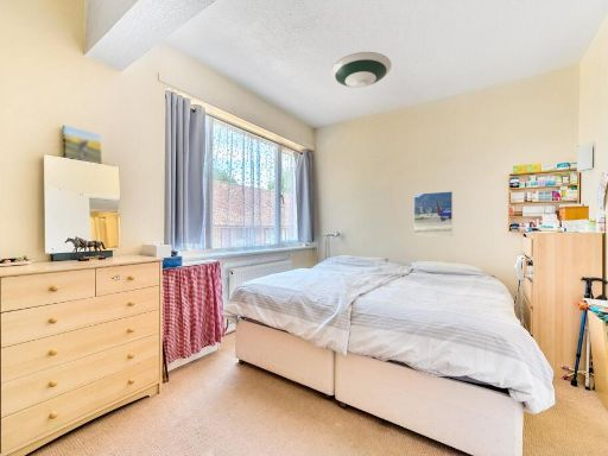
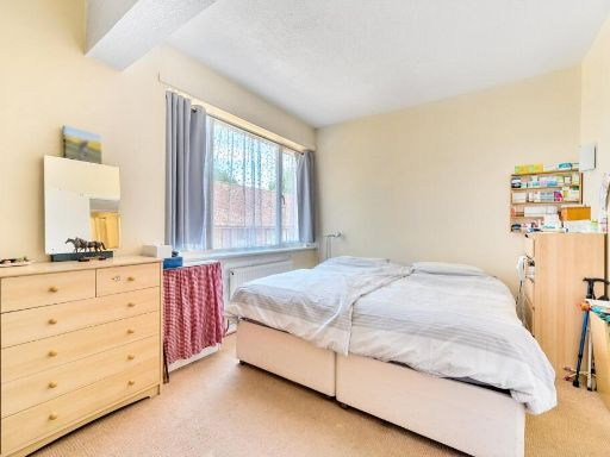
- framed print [413,190,454,238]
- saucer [330,51,392,89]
